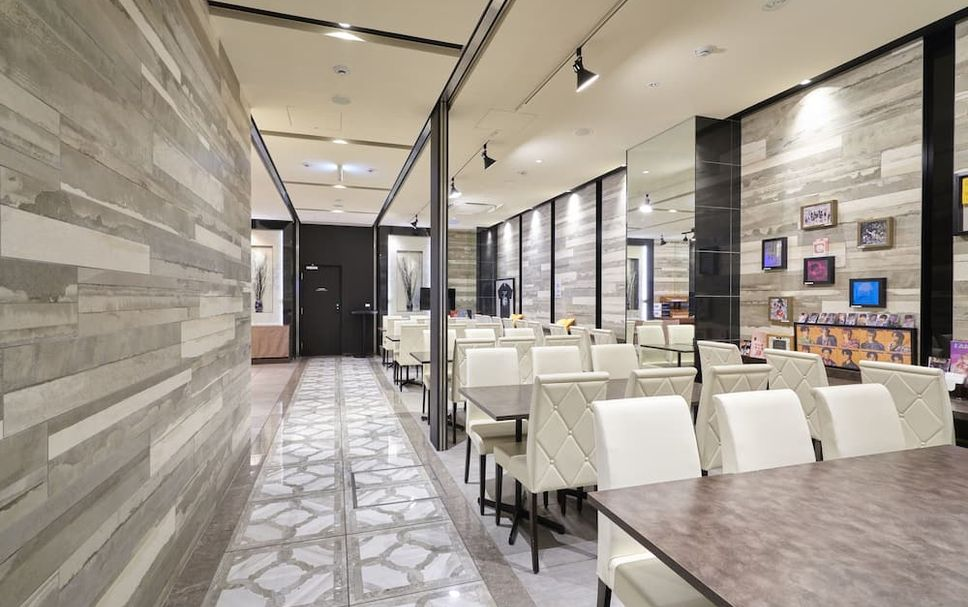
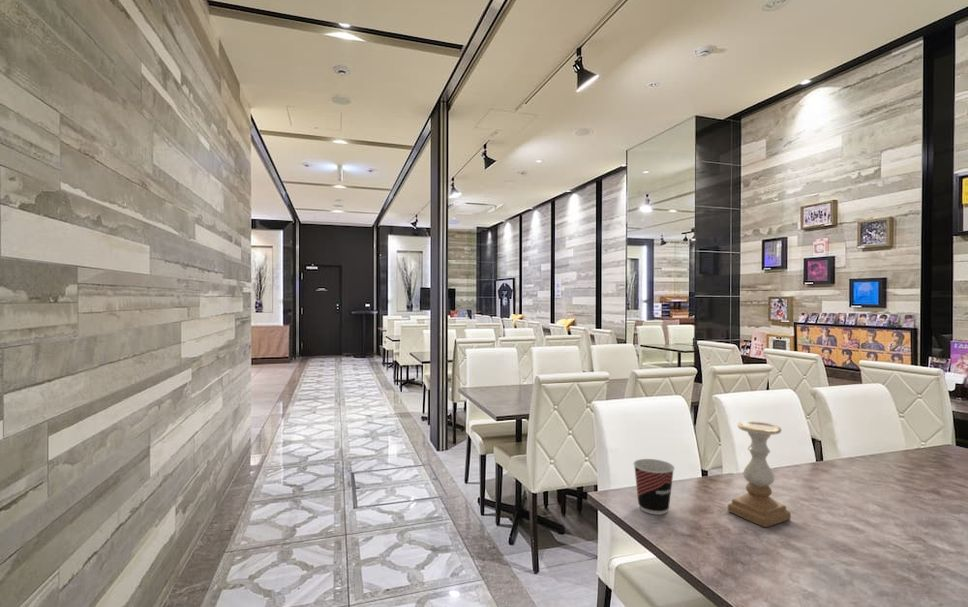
+ candle holder [727,420,792,528]
+ cup [632,458,676,516]
